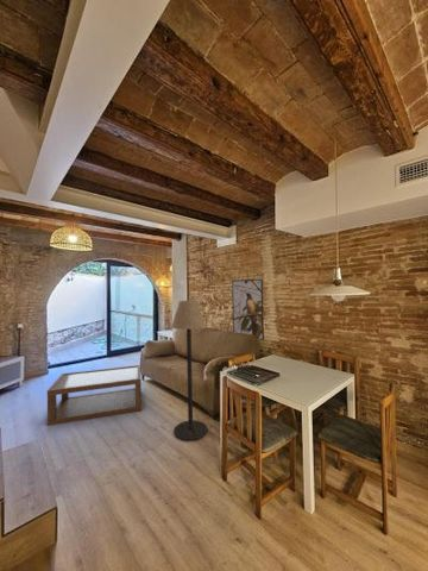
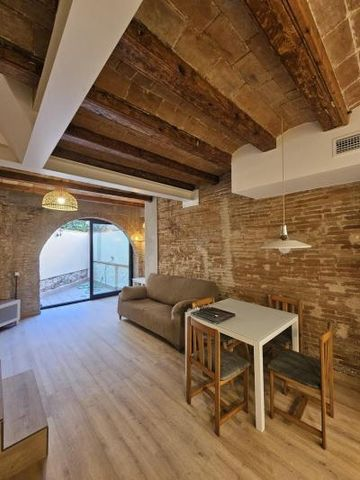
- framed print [231,278,265,341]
- floor lamp [170,299,208,443]
- coffee table [46,364,143,427]
